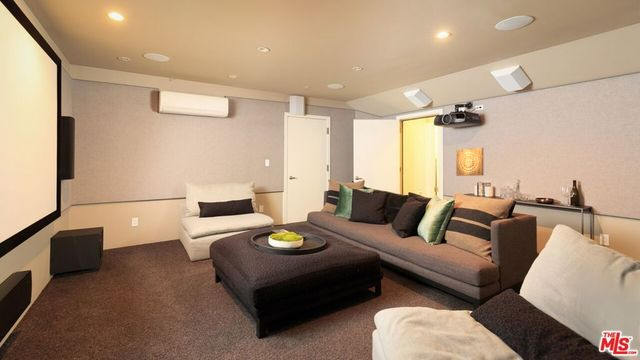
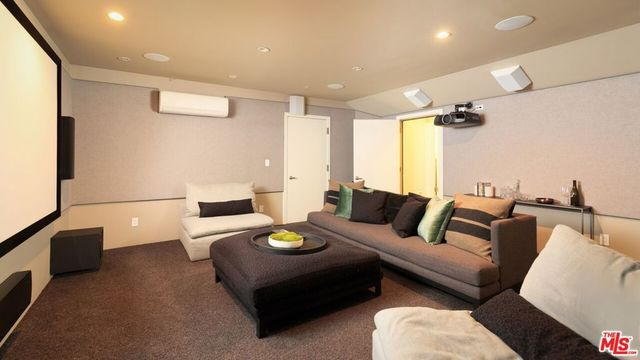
- wall art [455,147,484,177]
